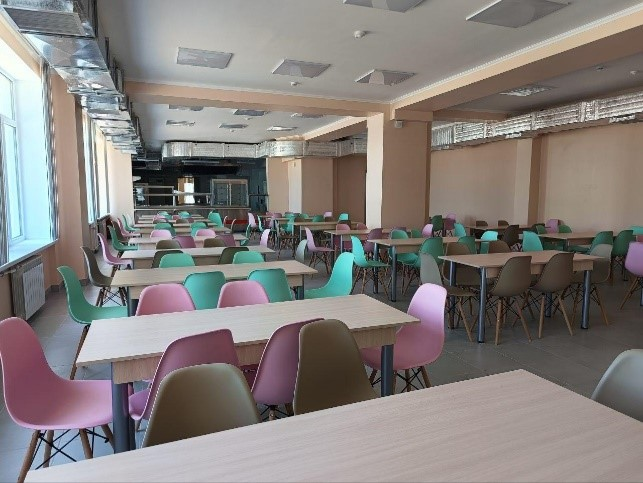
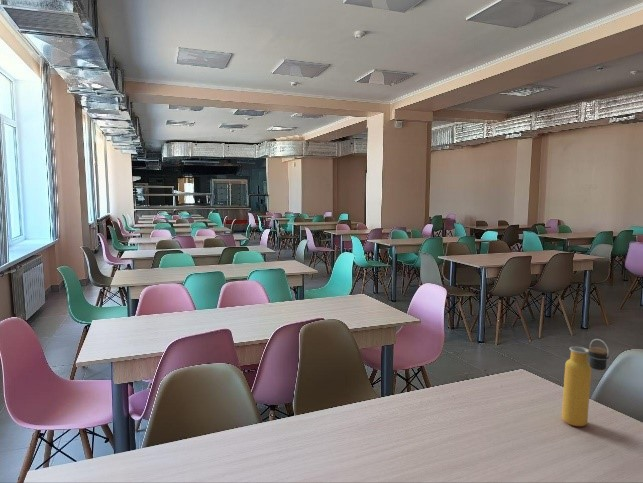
+ water bottle [561,338,610,427]
